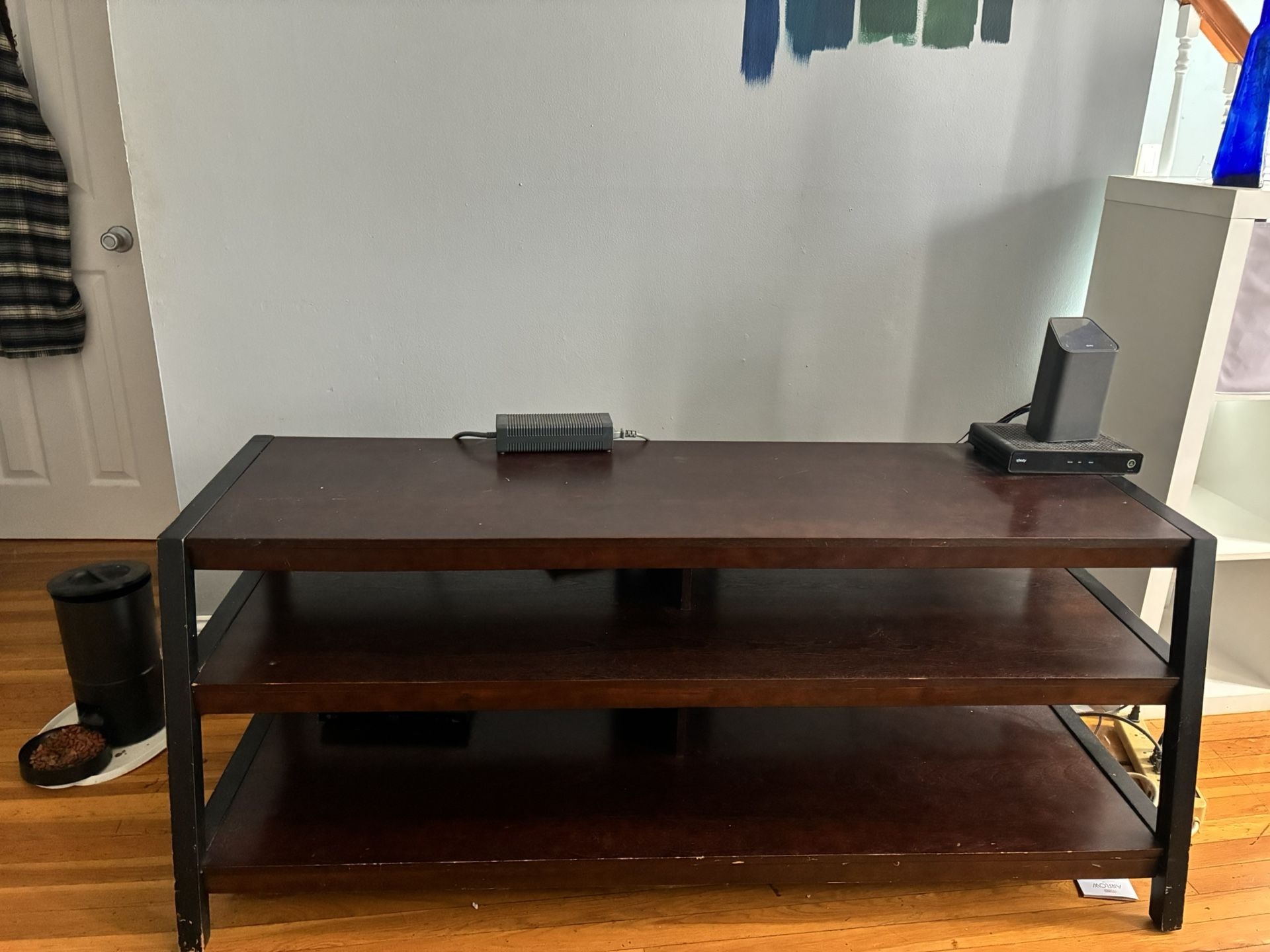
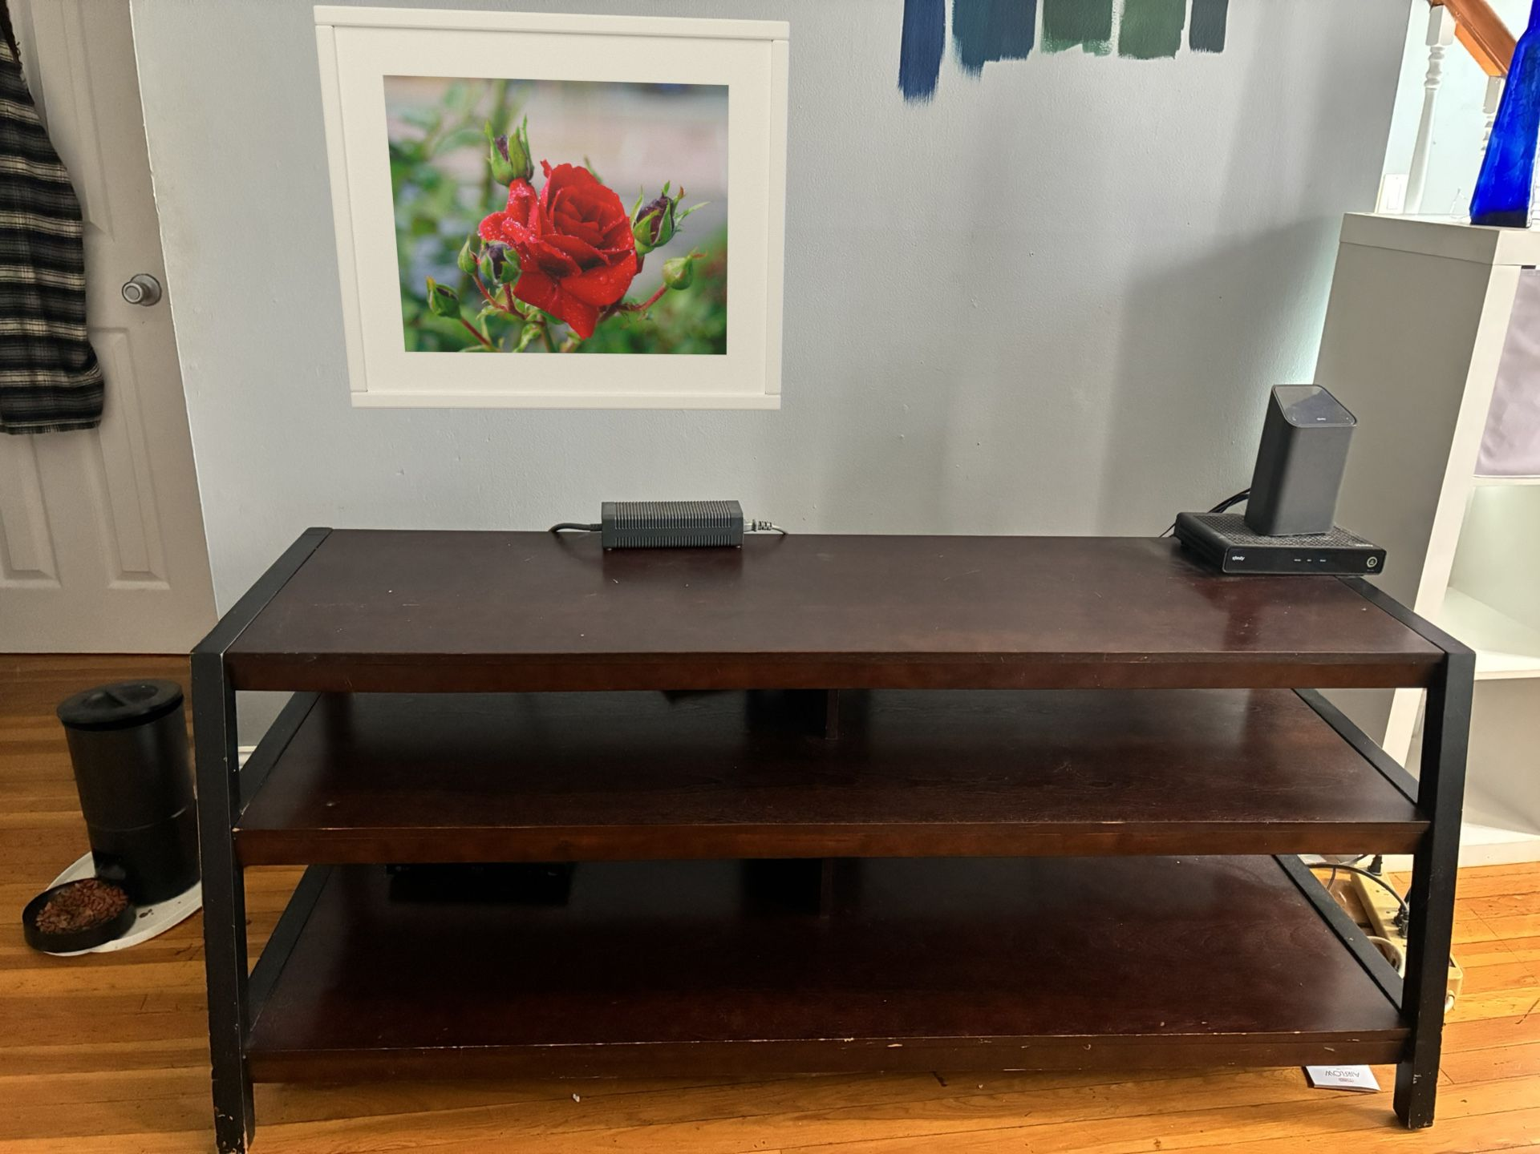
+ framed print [313,4,791,411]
